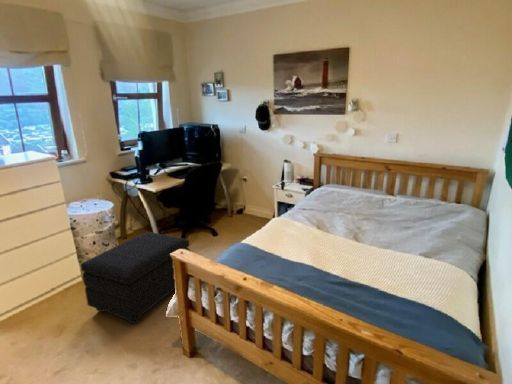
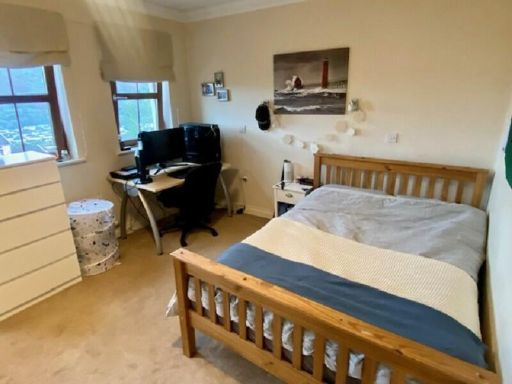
- footstool [80,231,190,325]
